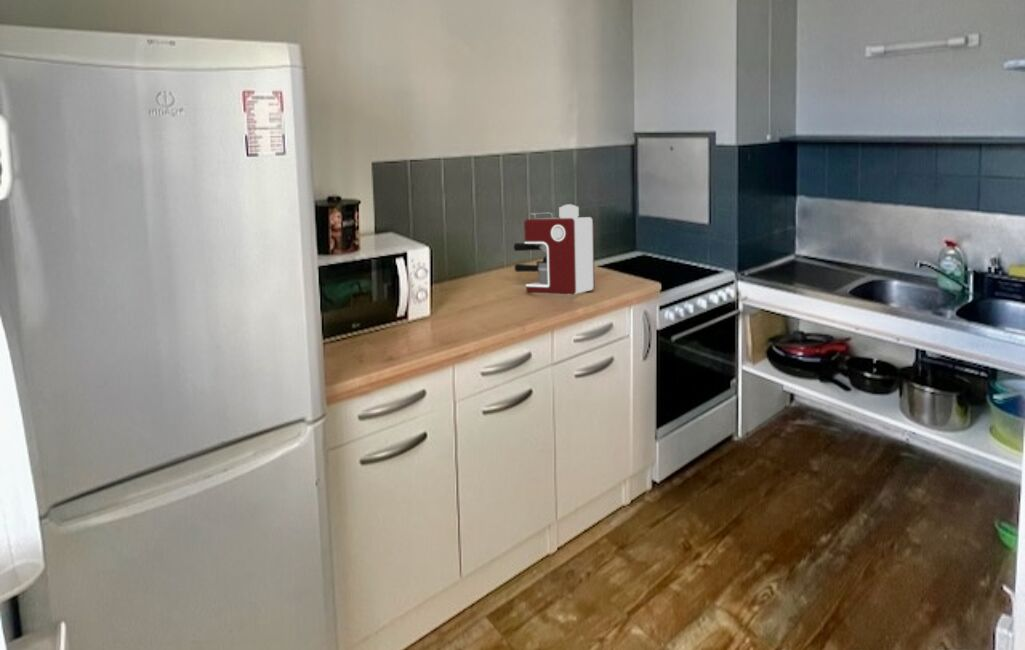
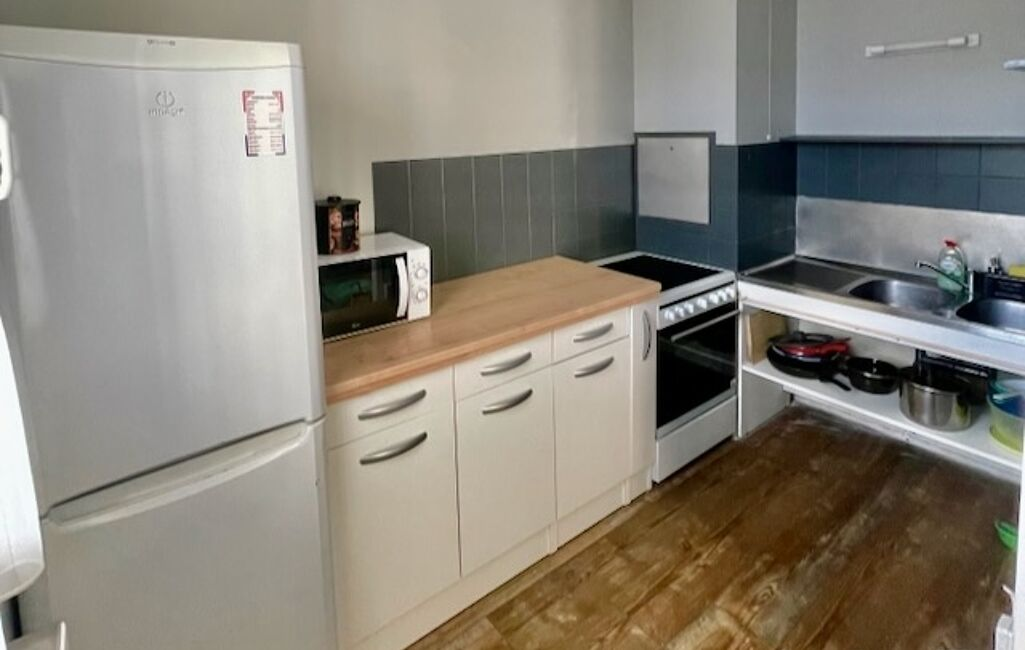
- coffee maker [513,203,595,296]
